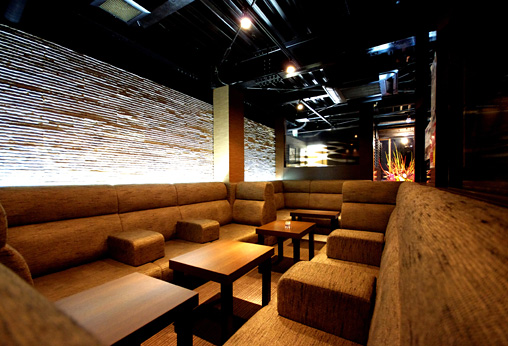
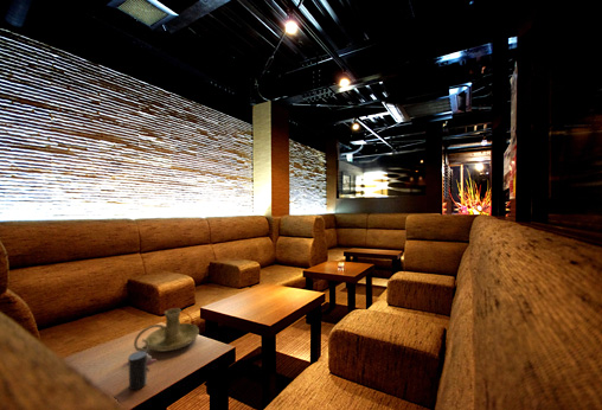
+ candle holder [133,307,200,352]
+ cup [127,350,158,391]
